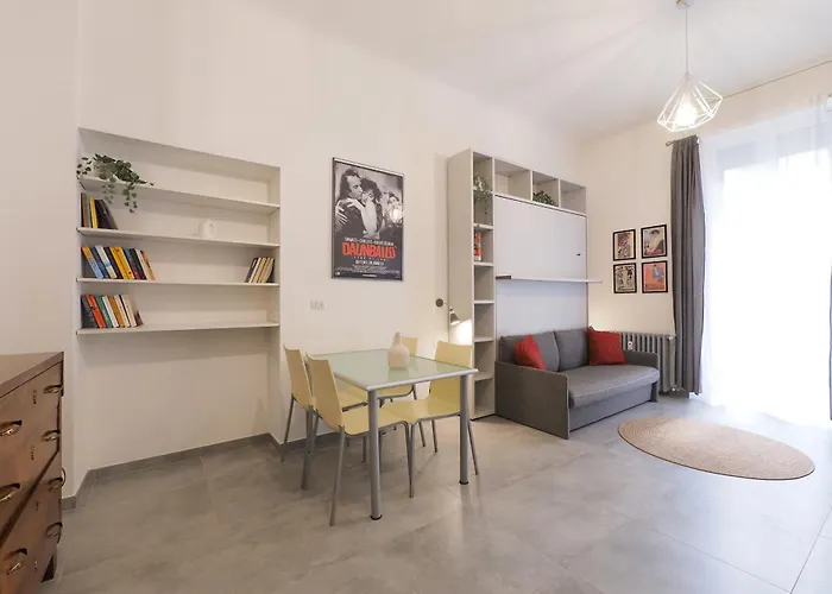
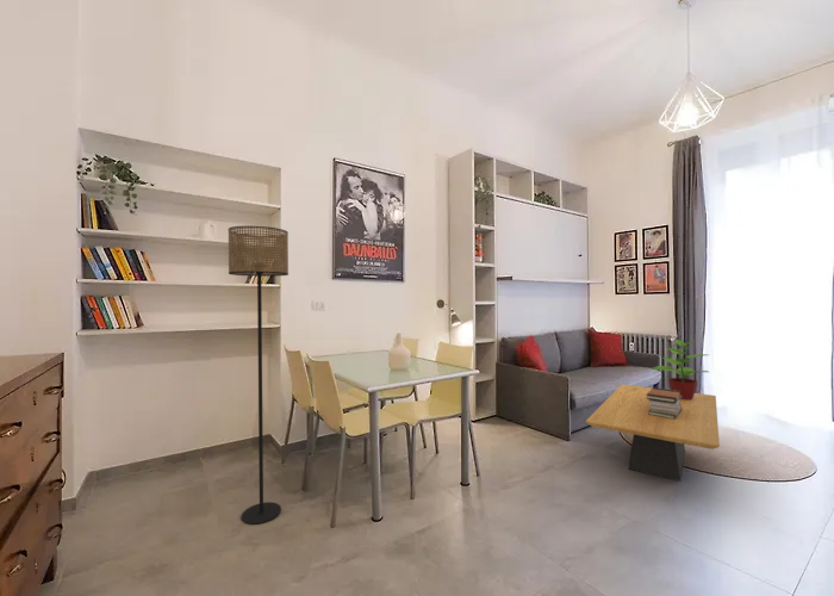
+ book stack [646,386,683,420]
+ potted plant [649,337,710,401]
+ coffee table [585,383,721,483]
+ floor lamp [228,224,290,526]
